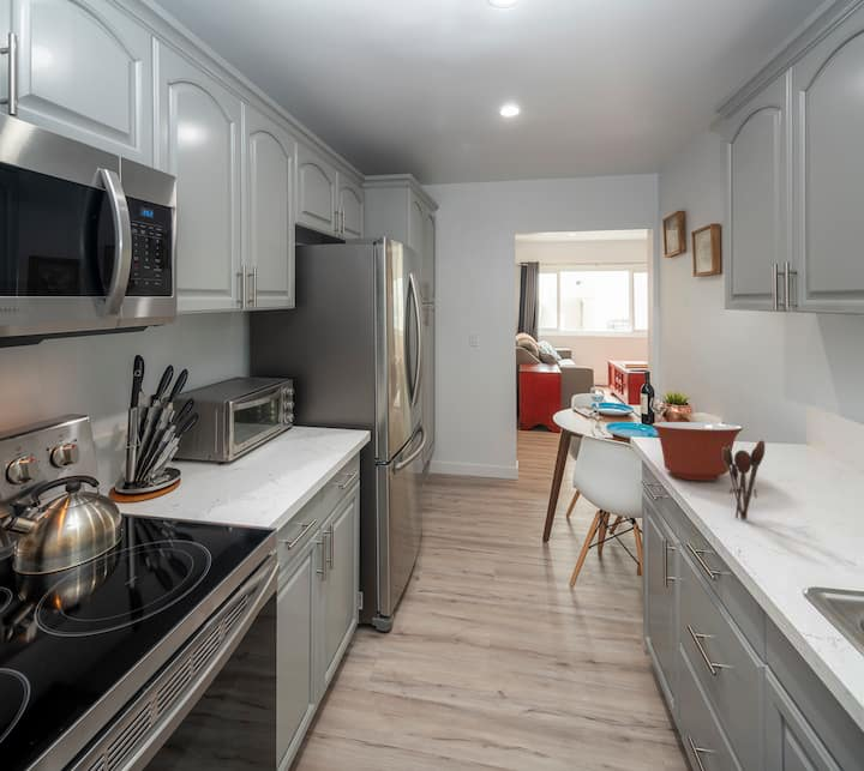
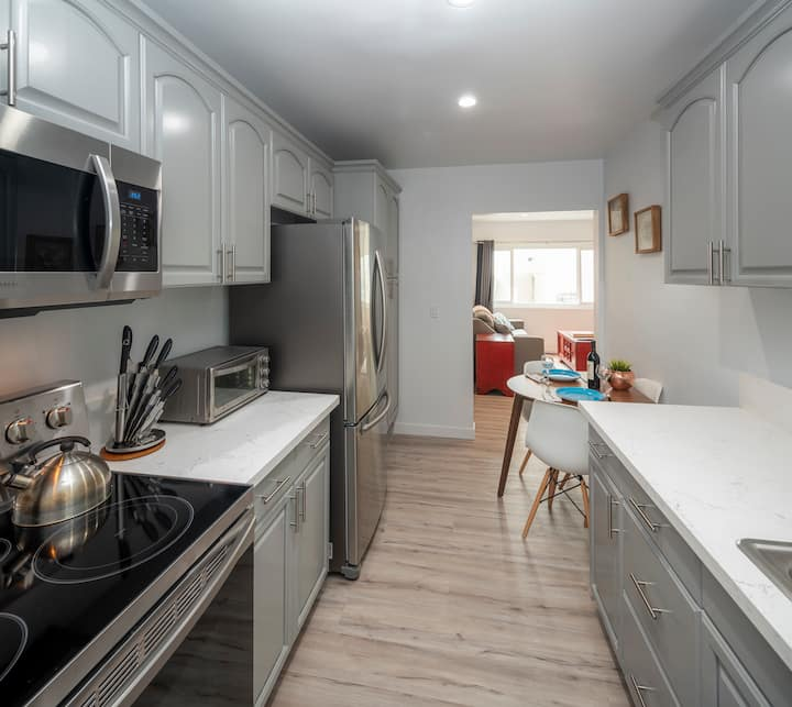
- mixing bowl [650,421,744,482]
- utensil holder [722,439,766,522]
